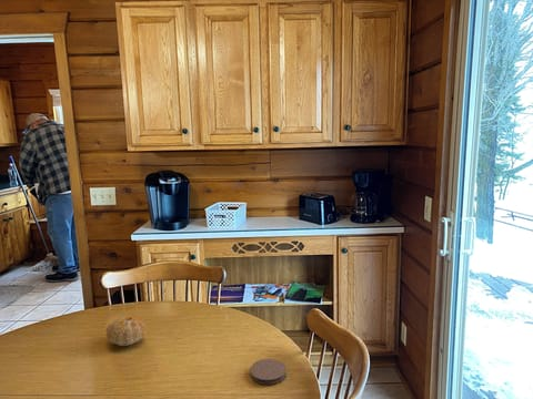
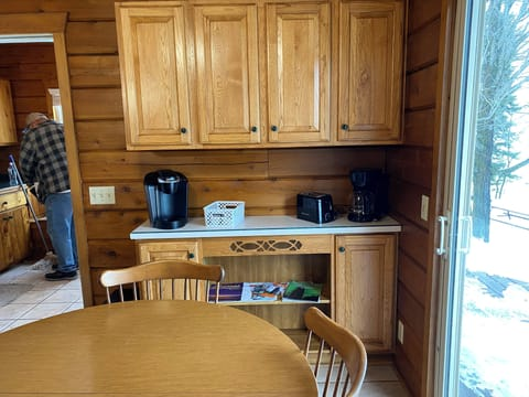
- fruit [105,316,147,347]
- coaster [249,358,286,386]
